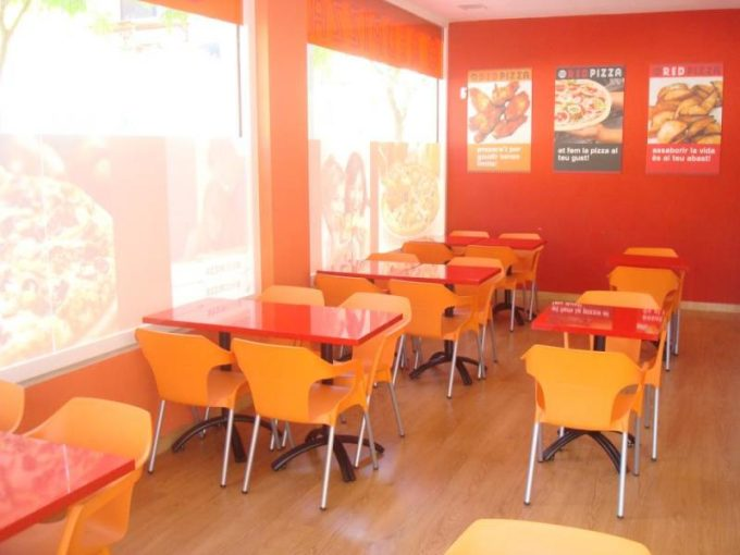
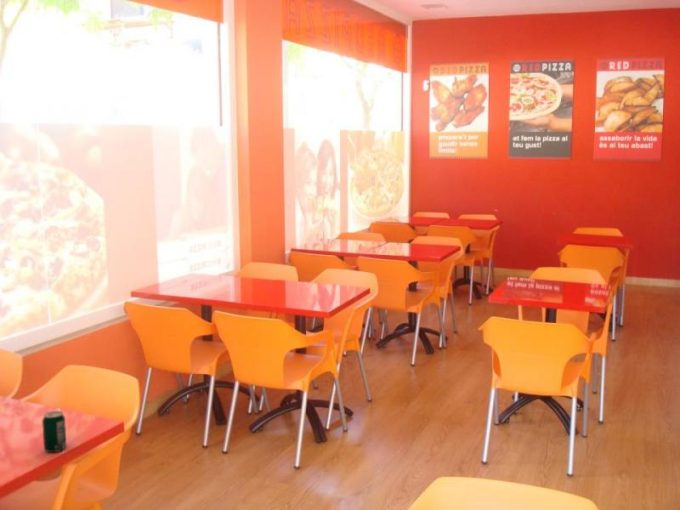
+ beverage can [41,410,67,453]
